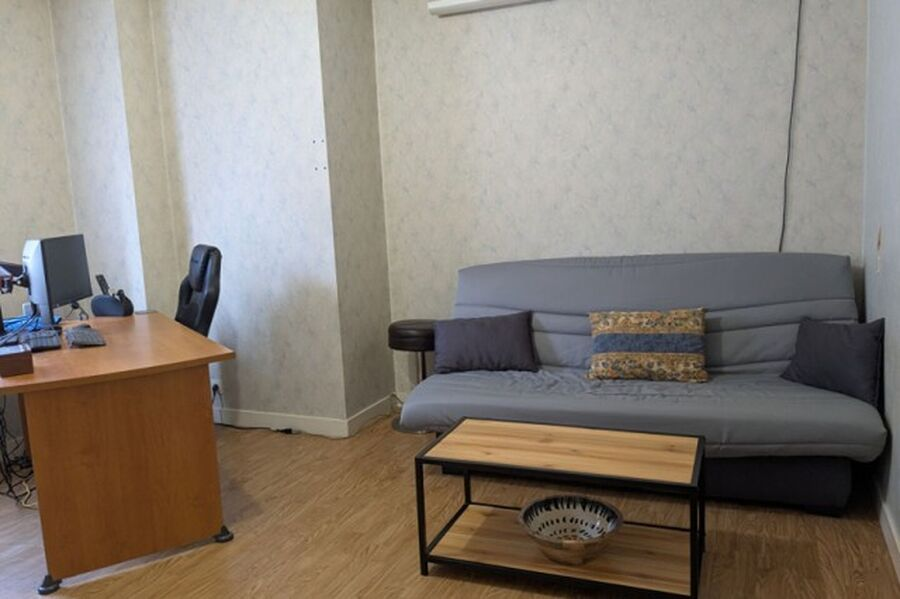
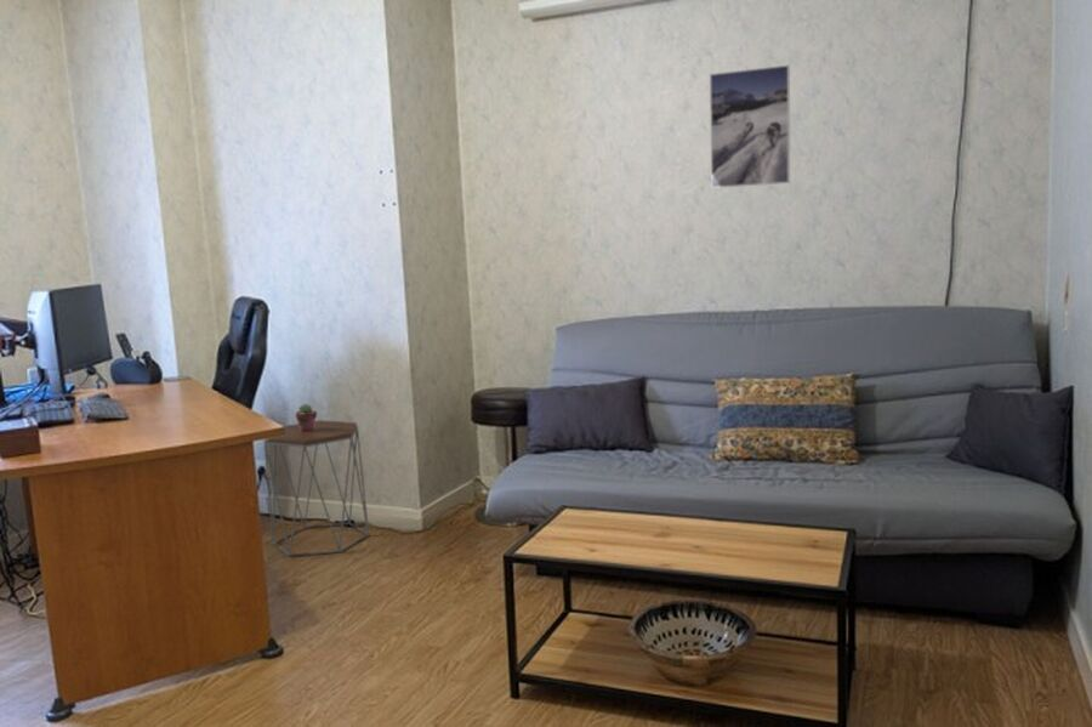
+ side table [263,419,370,557]
+ potted succulent [295,403,318,432]
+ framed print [709,64,791,189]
